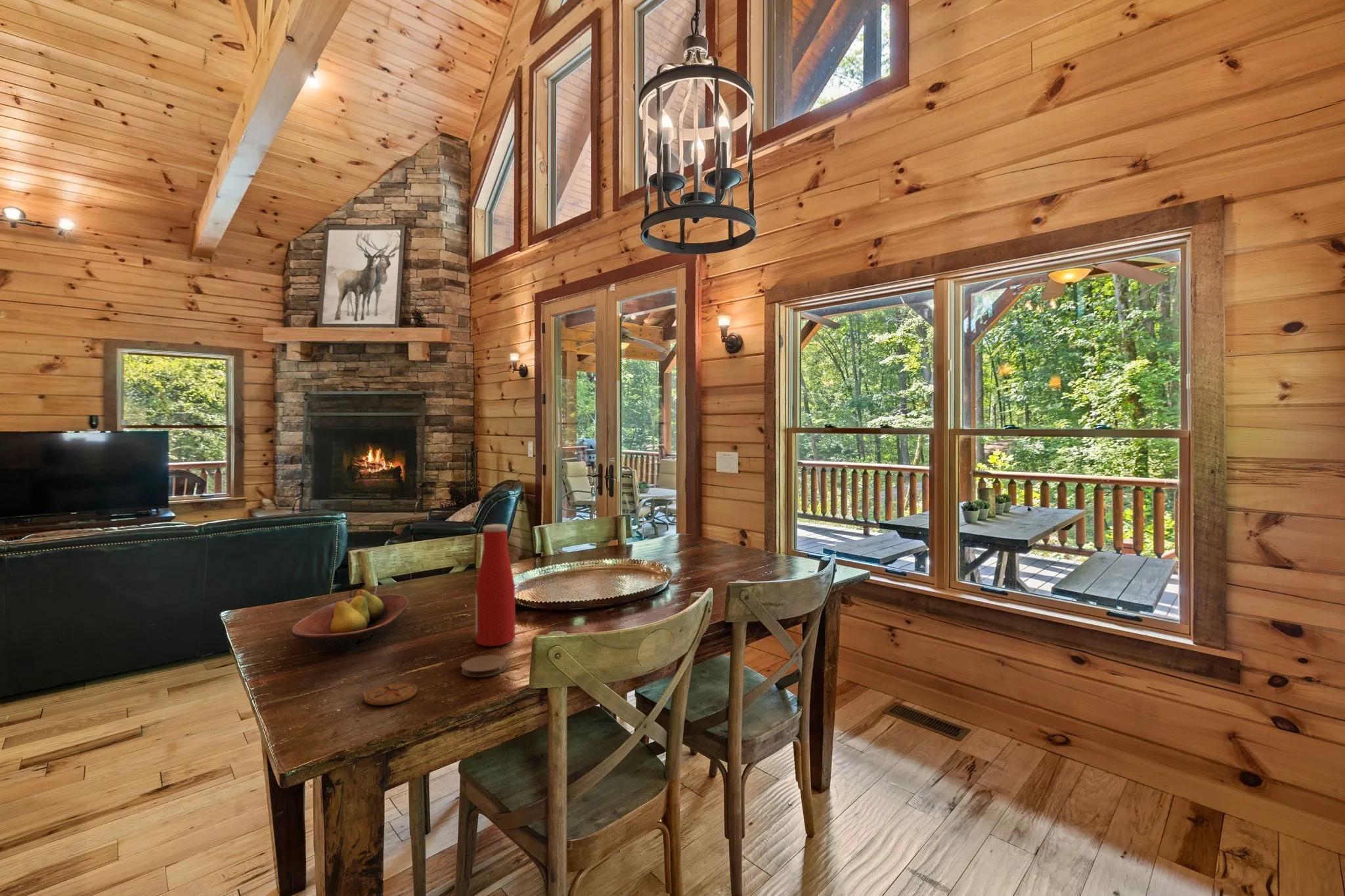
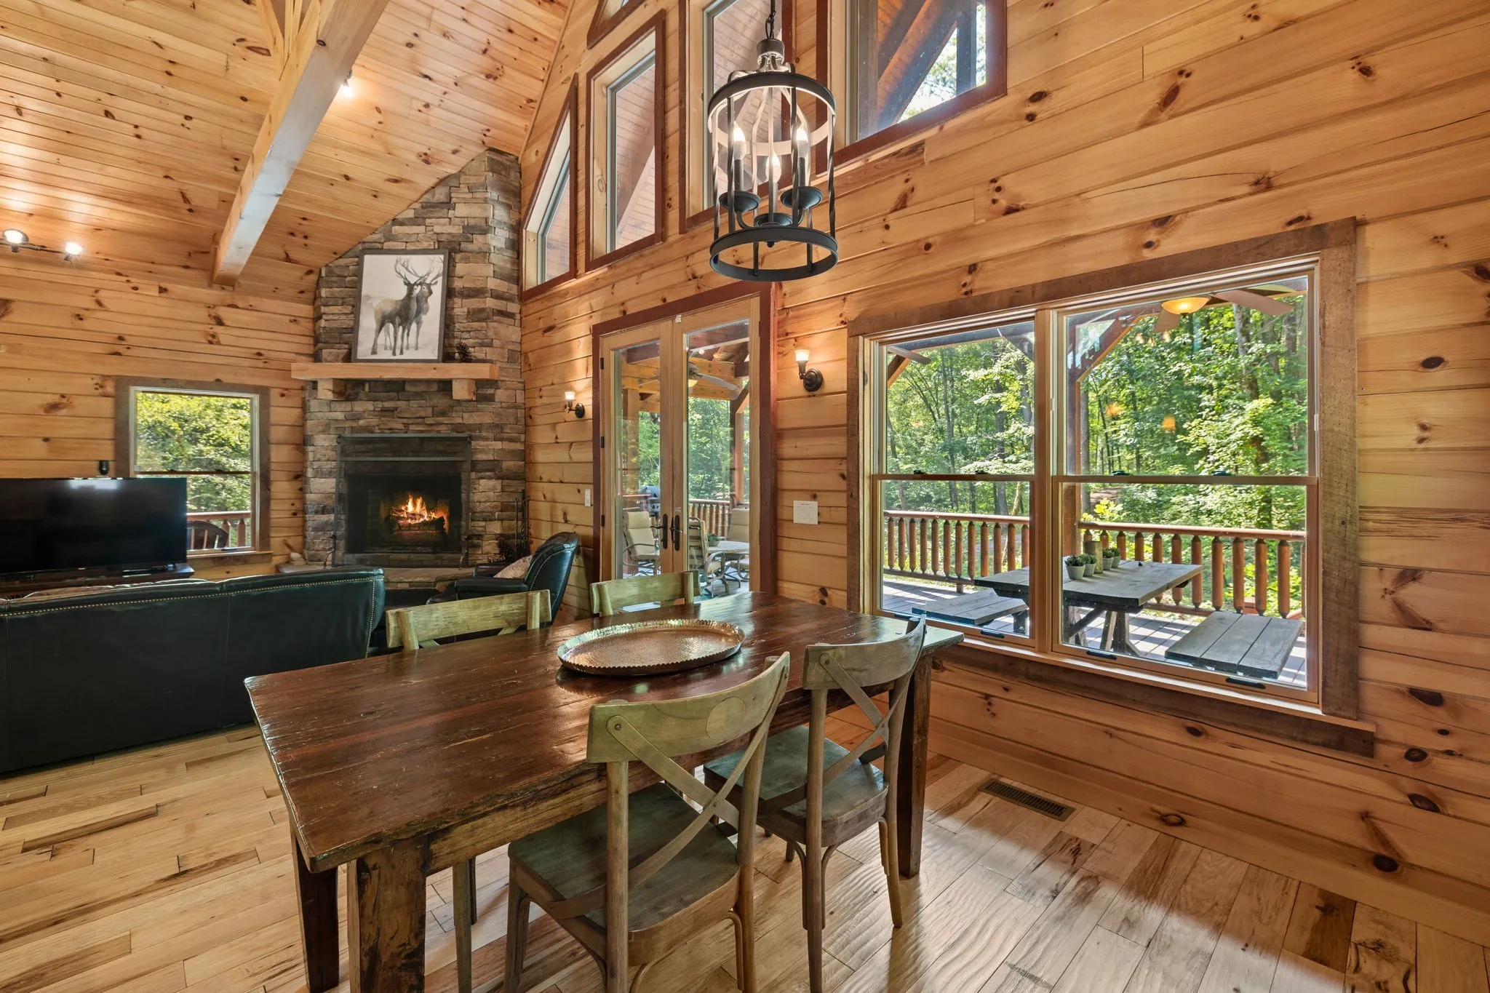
- fruit bowl [290,589,410,654]
- coaster [363,682,418,706]
- bottle [475,523,516,647]
- coaster [460,654,508,678]
